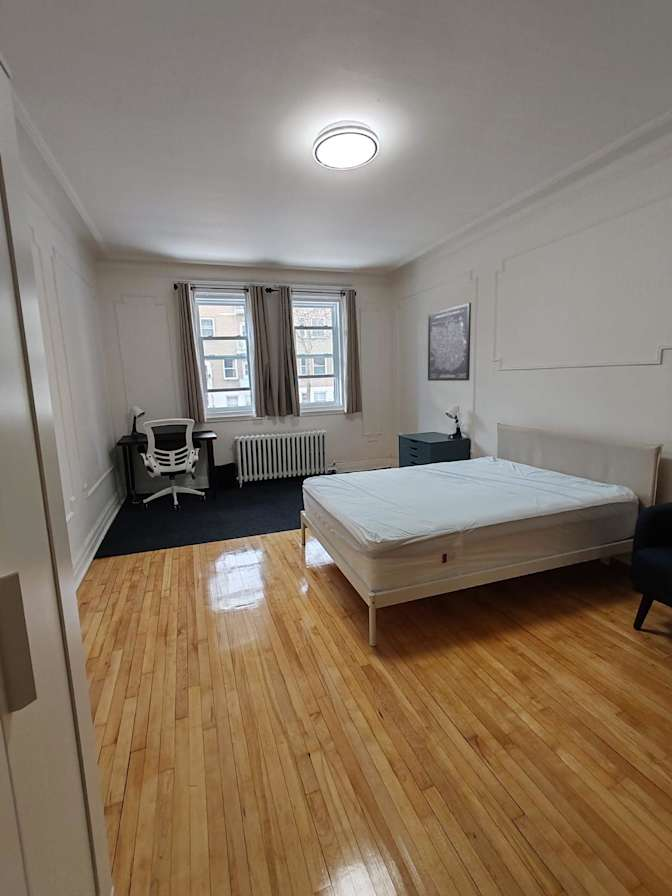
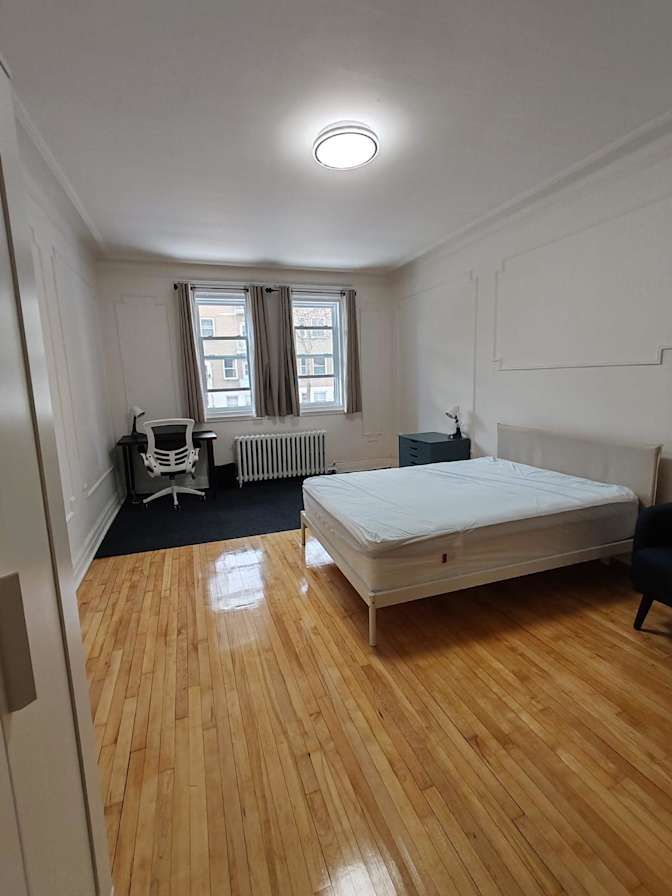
- wall art [427,302,472,382]
